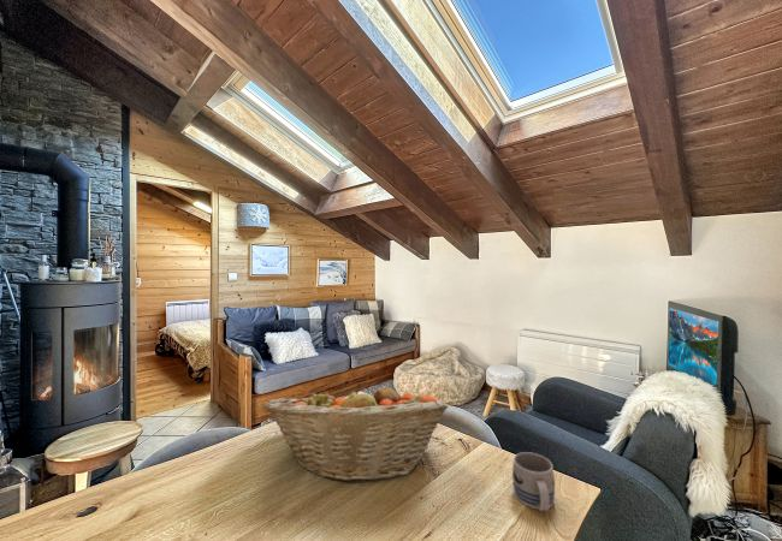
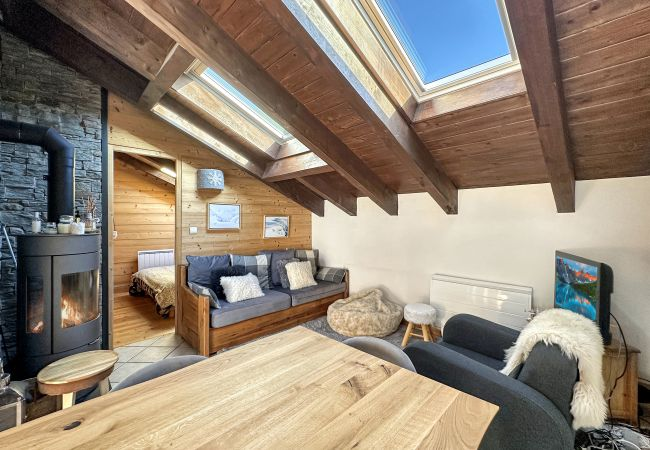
- fruit basket [262,381,449,483]
- mug [511,451,556,512]
